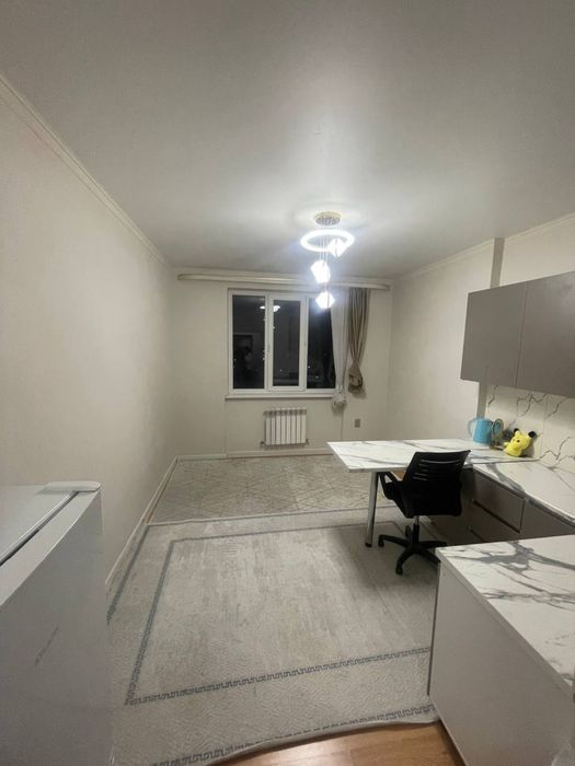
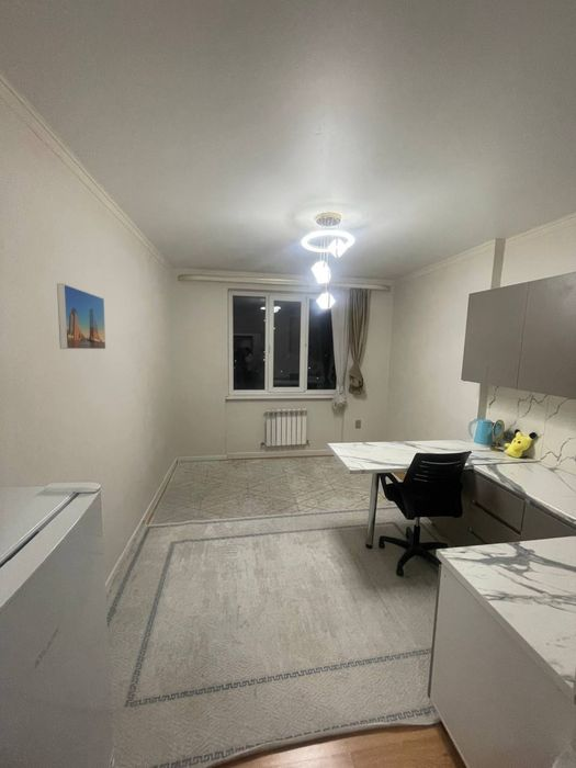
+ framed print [56,282,106,350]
